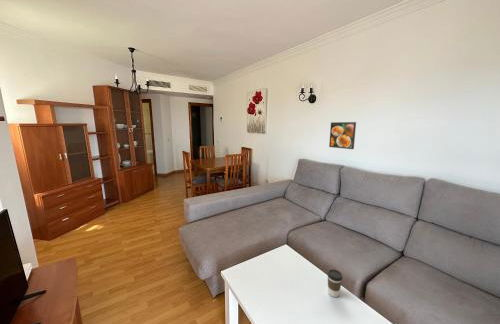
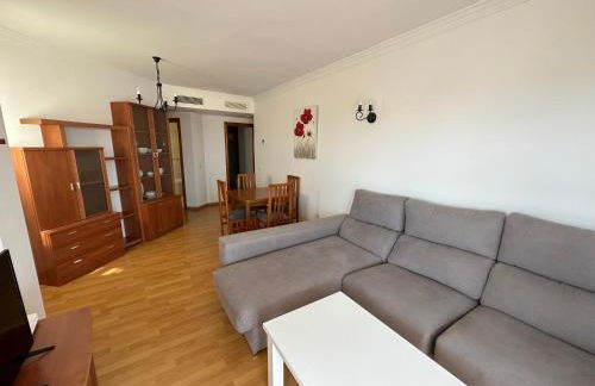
- coffee cup [326,268,344,298]
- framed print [328,121,357,150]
